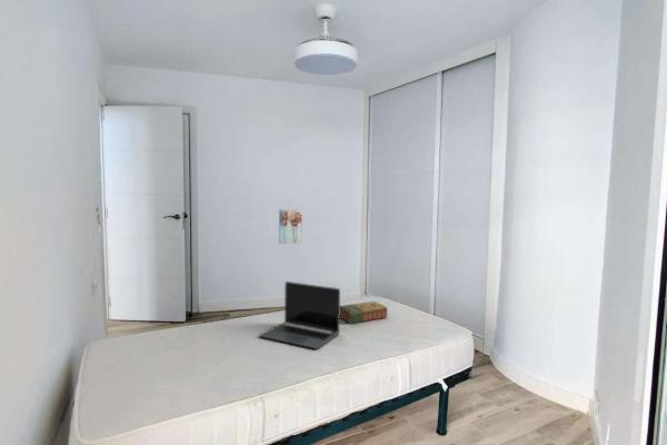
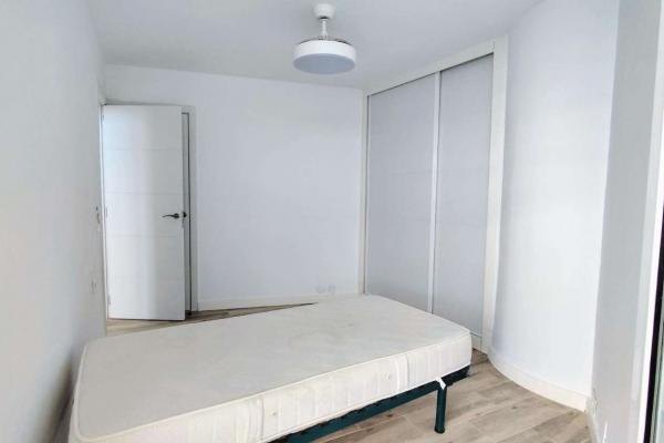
- laptop [258,280,341,350]
- wall art [278,208,303,245]
- book [339,300,388,325]
